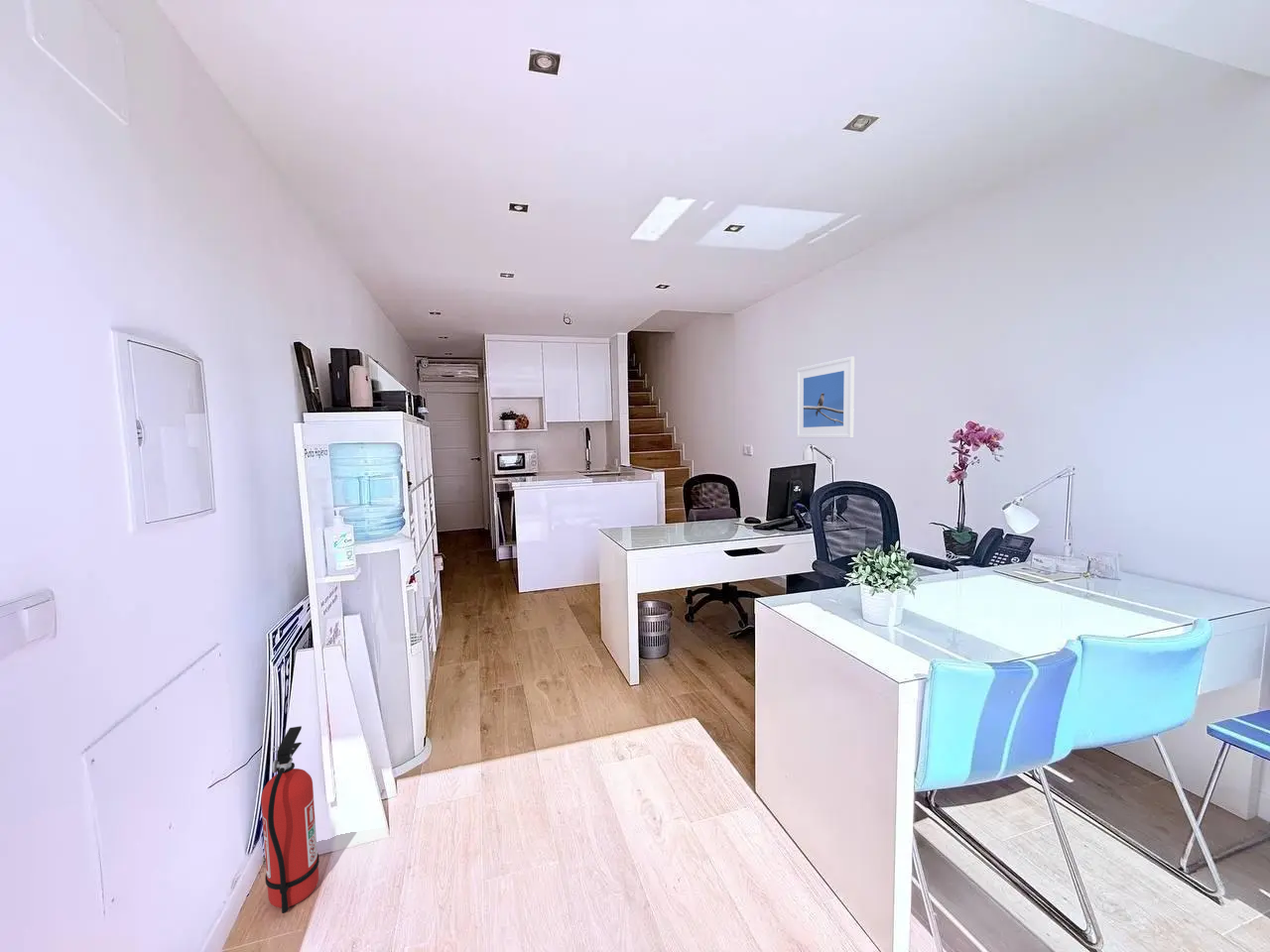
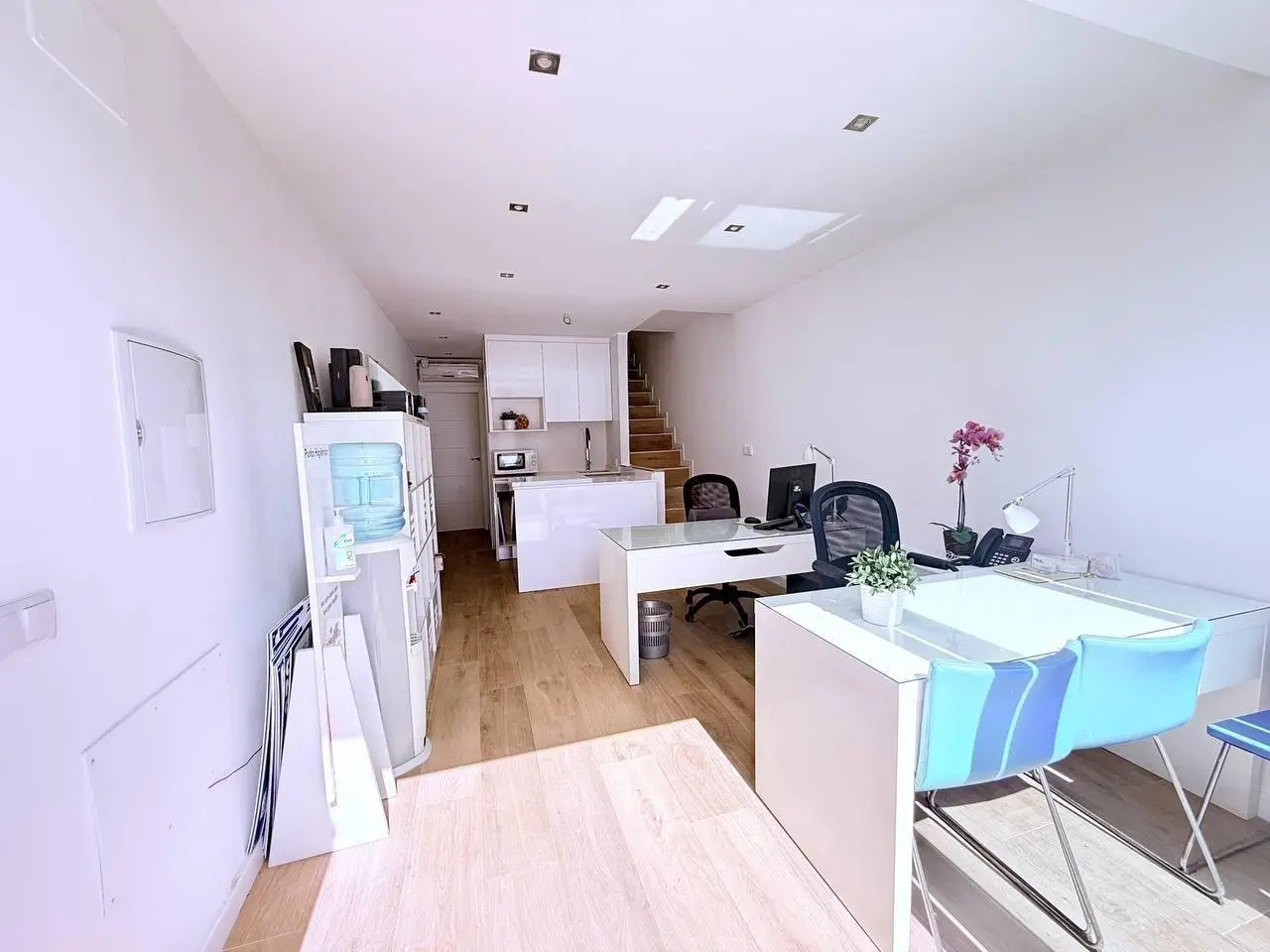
- fire extinguisher [260,725,320,914]
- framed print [796,356,855,439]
